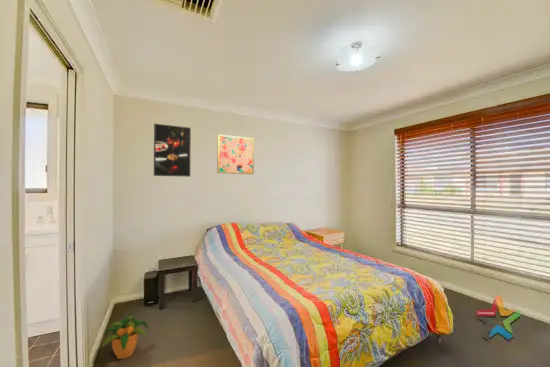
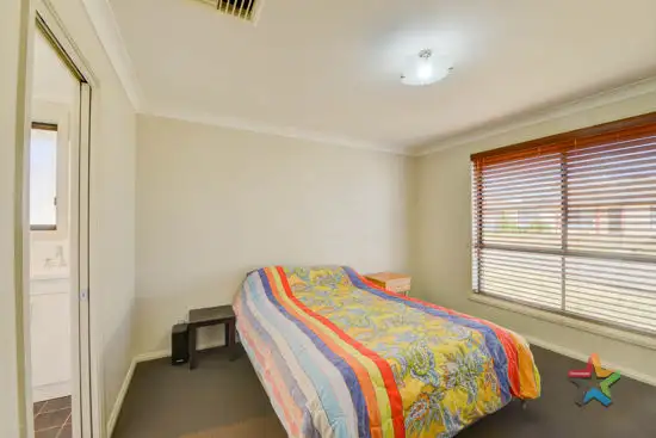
- wall art [216,133,255,175]
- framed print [153,123,192,178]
- potted plant [101,314,149,360]
